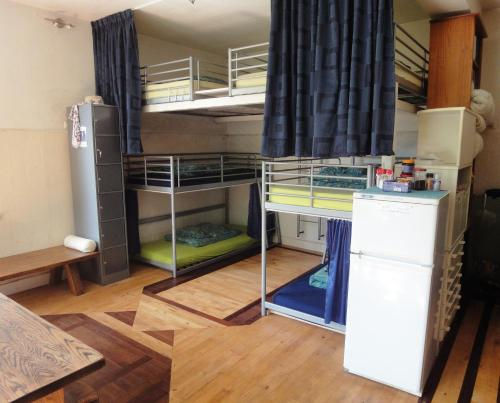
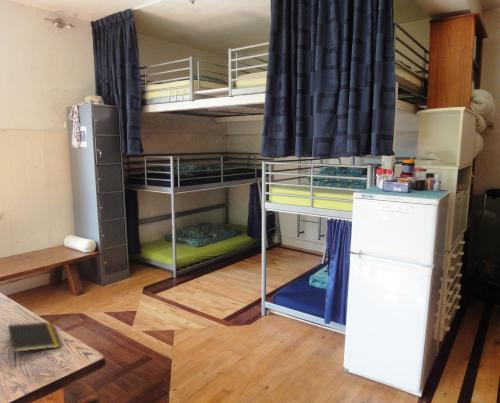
+ notepad [7,321,62,362]
